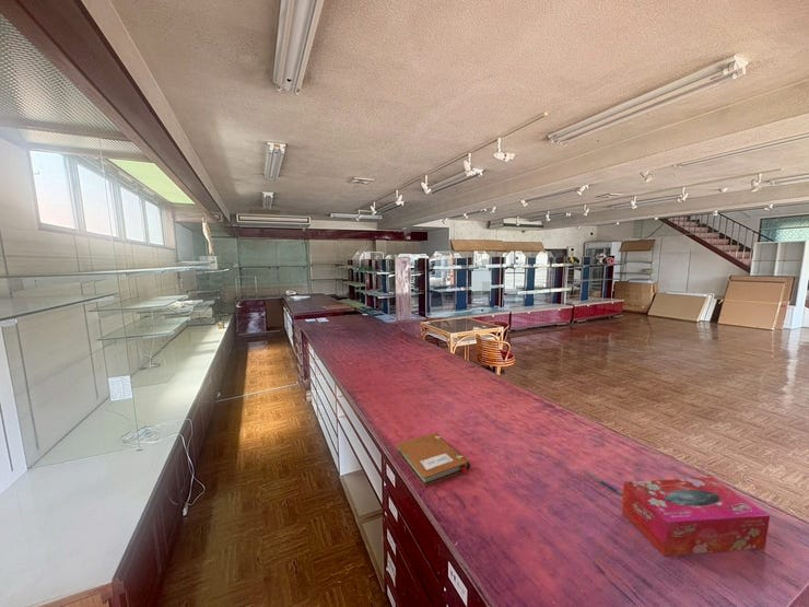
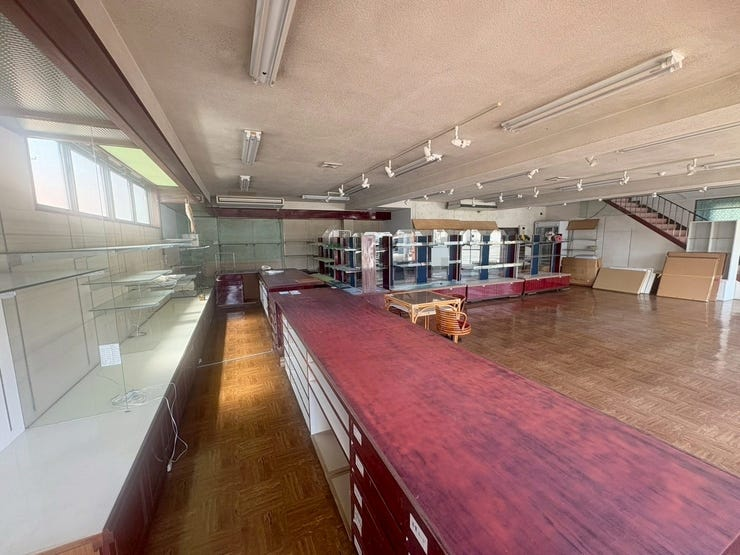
- pen [581,469,623,497]
- tissue box [621,476,771,557]
- notebook [395,432,471,488]
